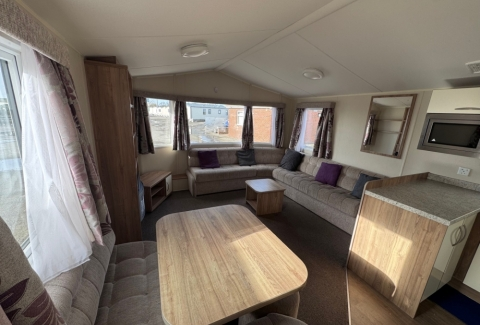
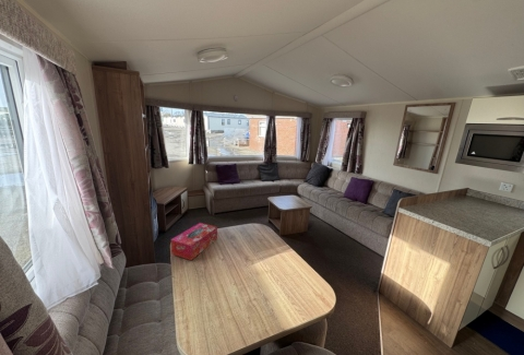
+ tissue box [170,222,218,261]
